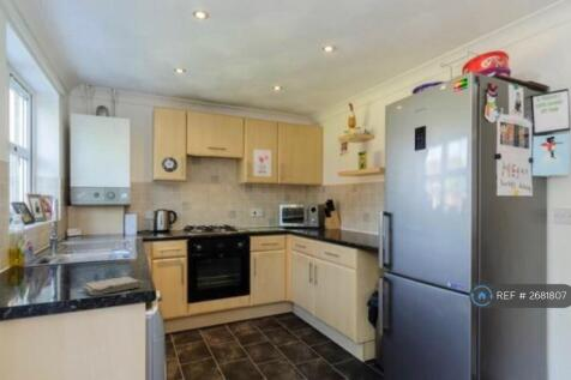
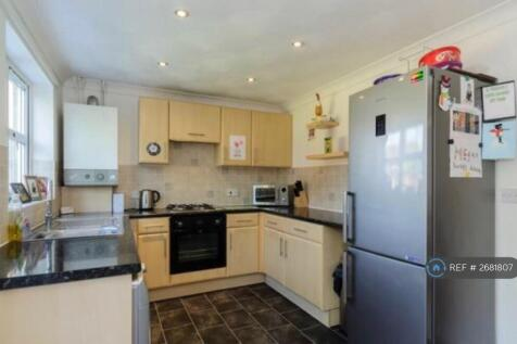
- washcloth [82,276,143,297]
